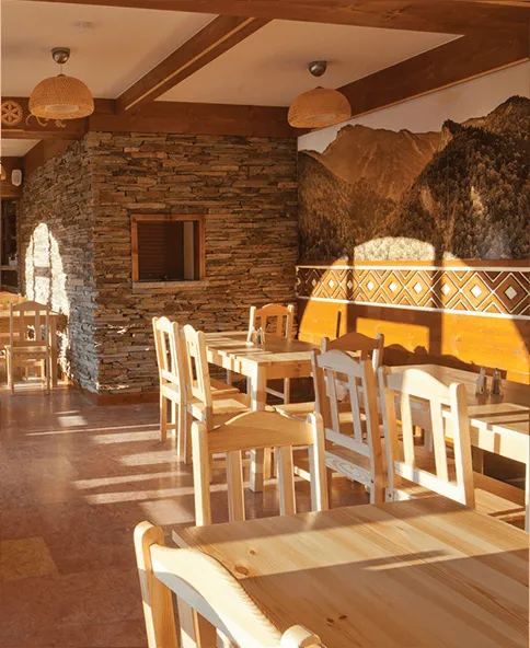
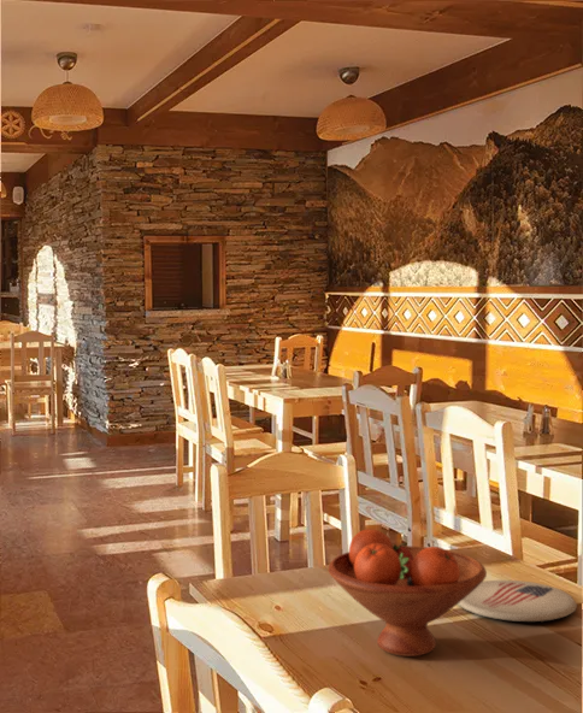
+ plate [458,579,578,623]
+ fruit bowl [328,528,488,658]
